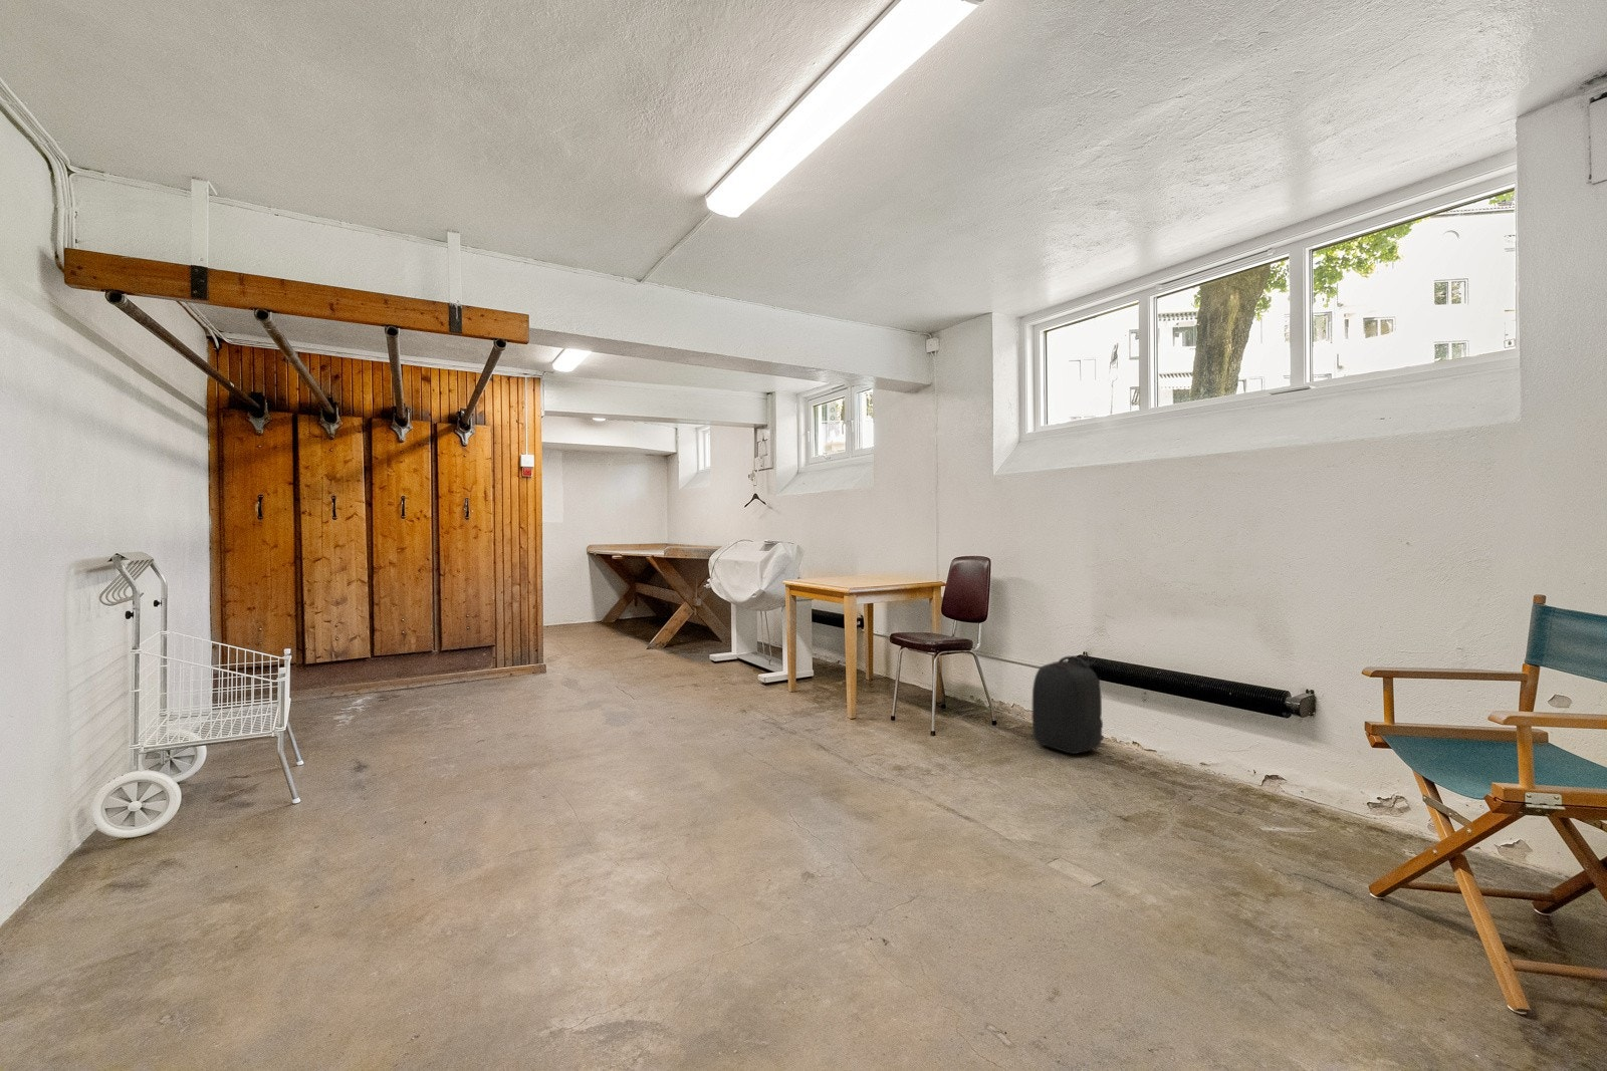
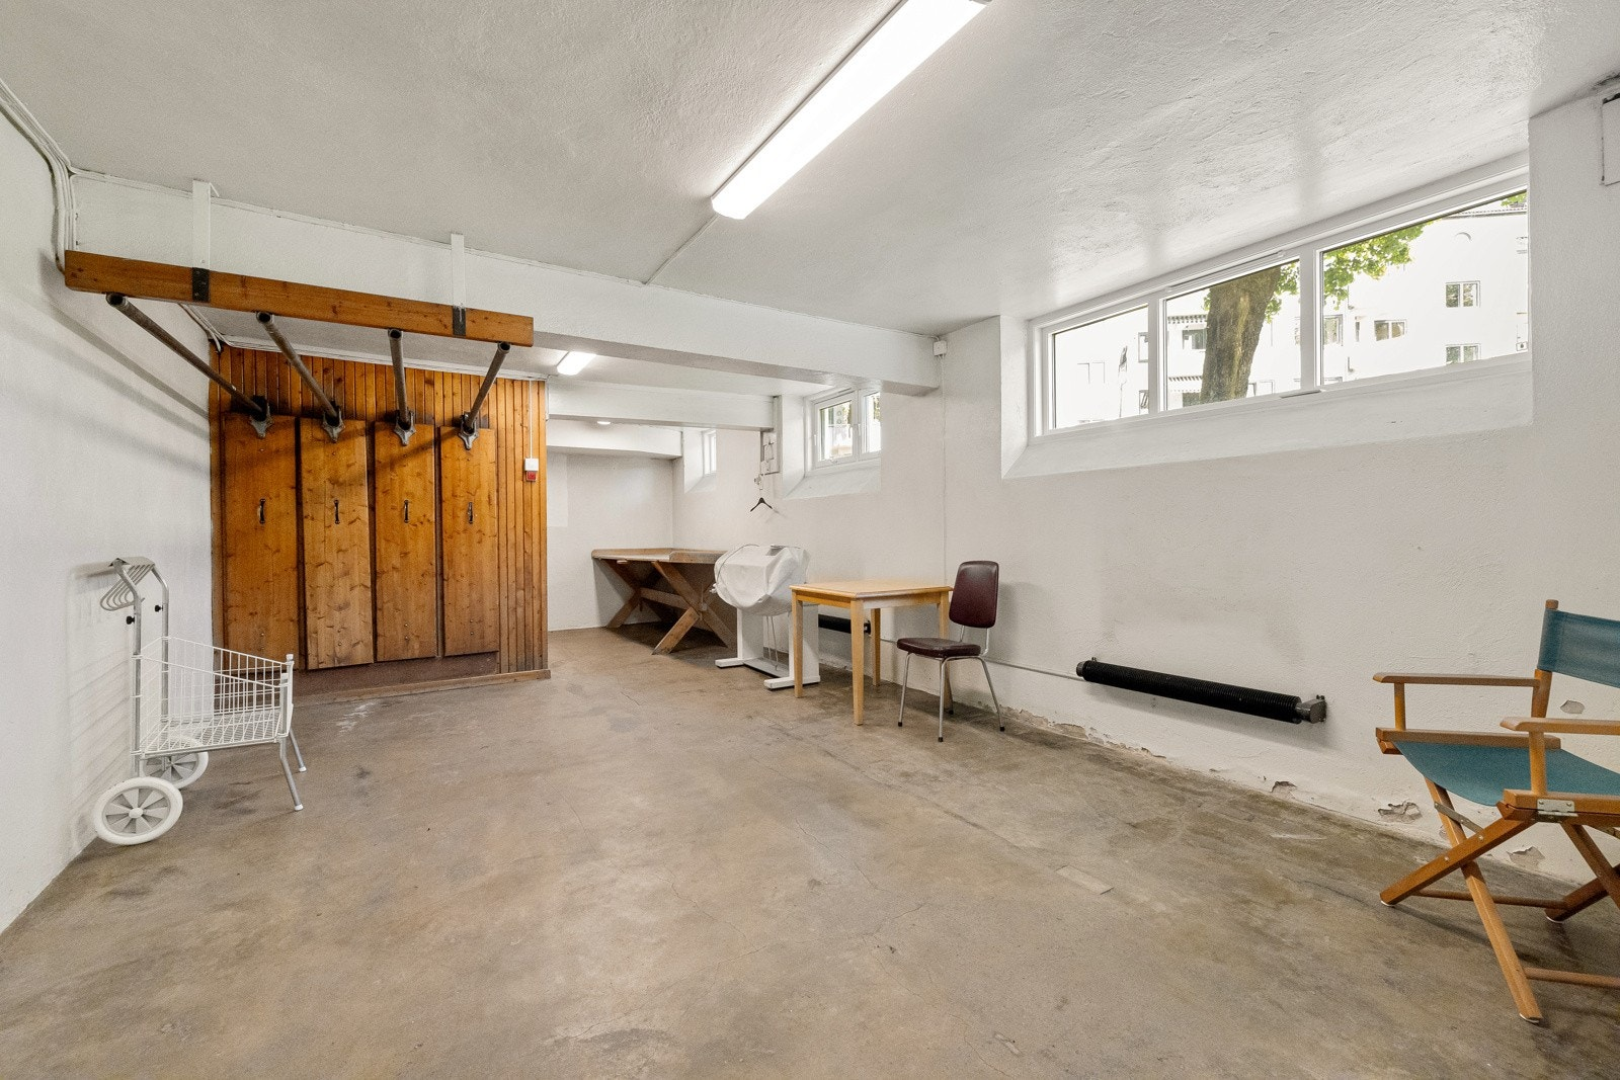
- backpack [1032,655,1107,754]
